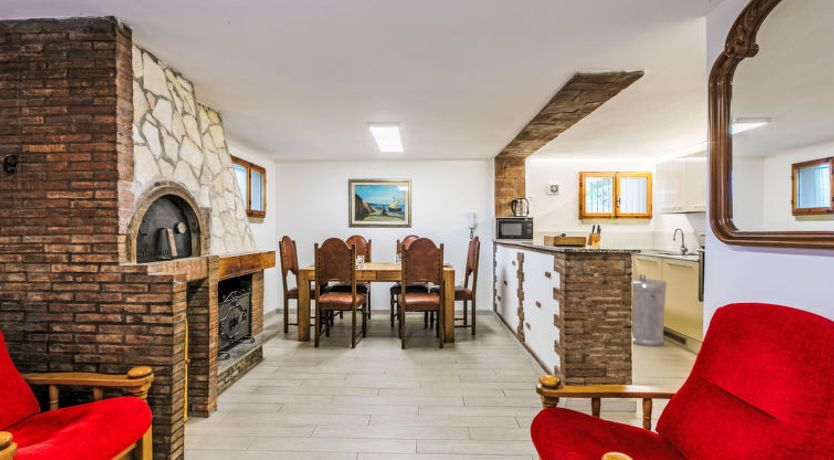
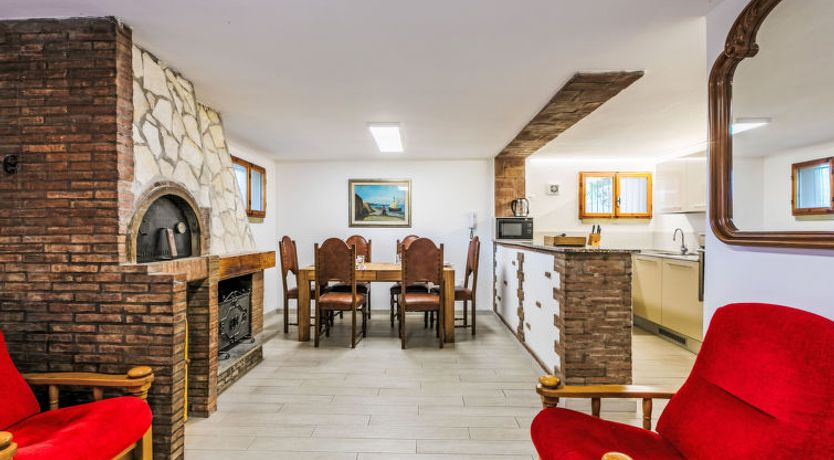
- trash can [632,273,668,348]
